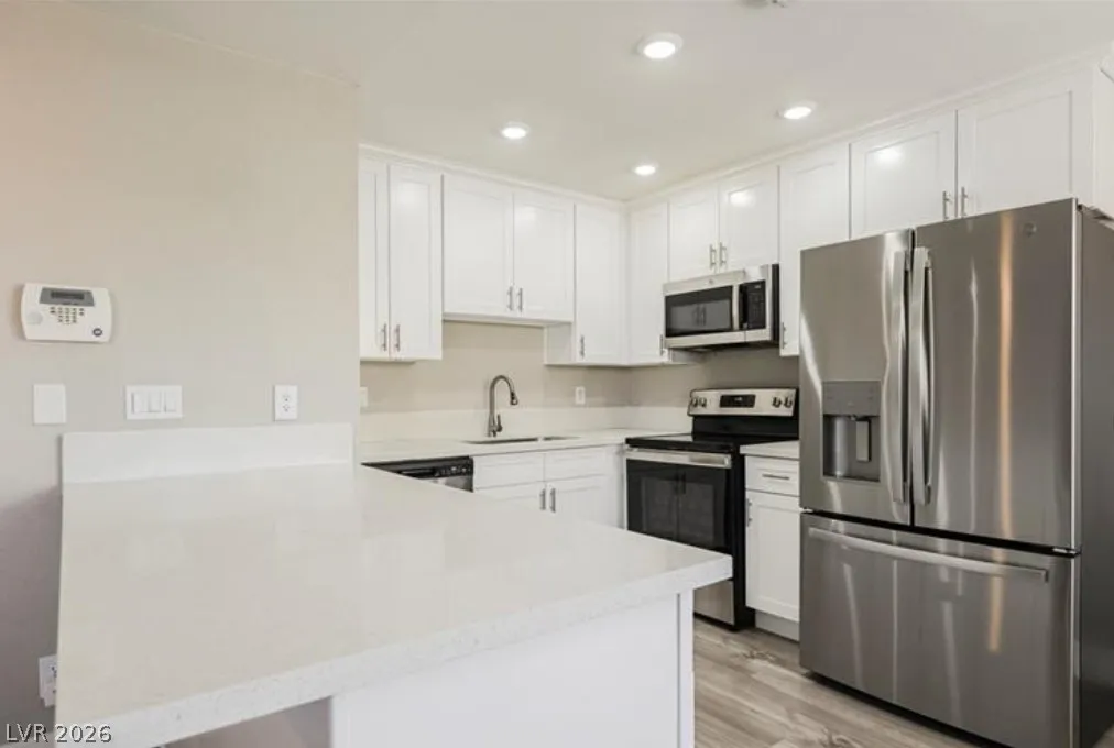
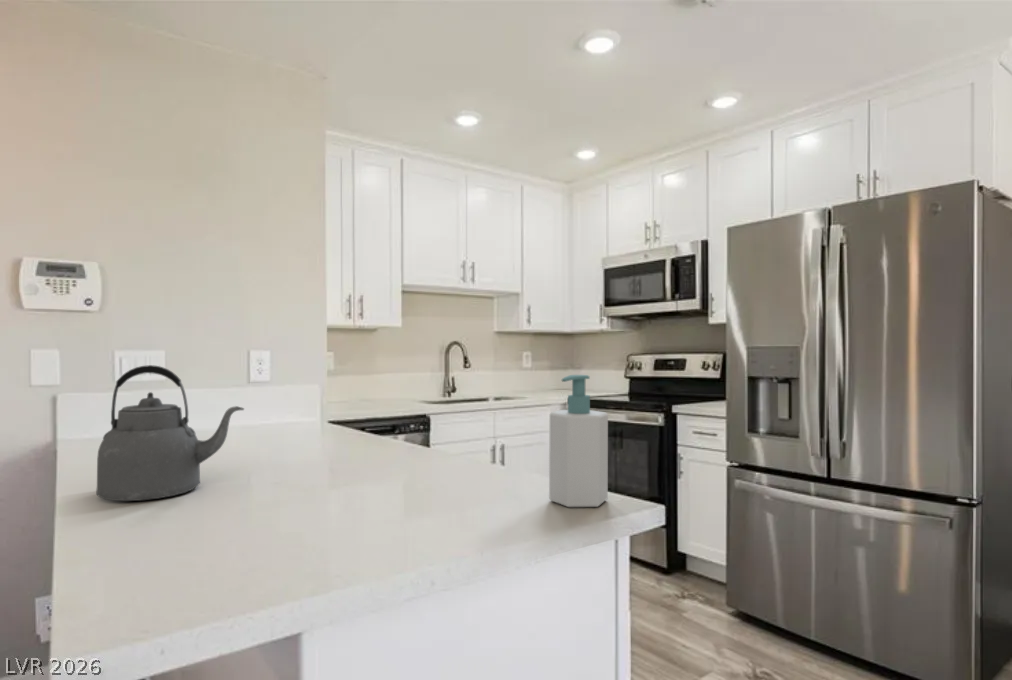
+ soap bottle [548,374,609,508]
+ kettle [95,364,245,502]
